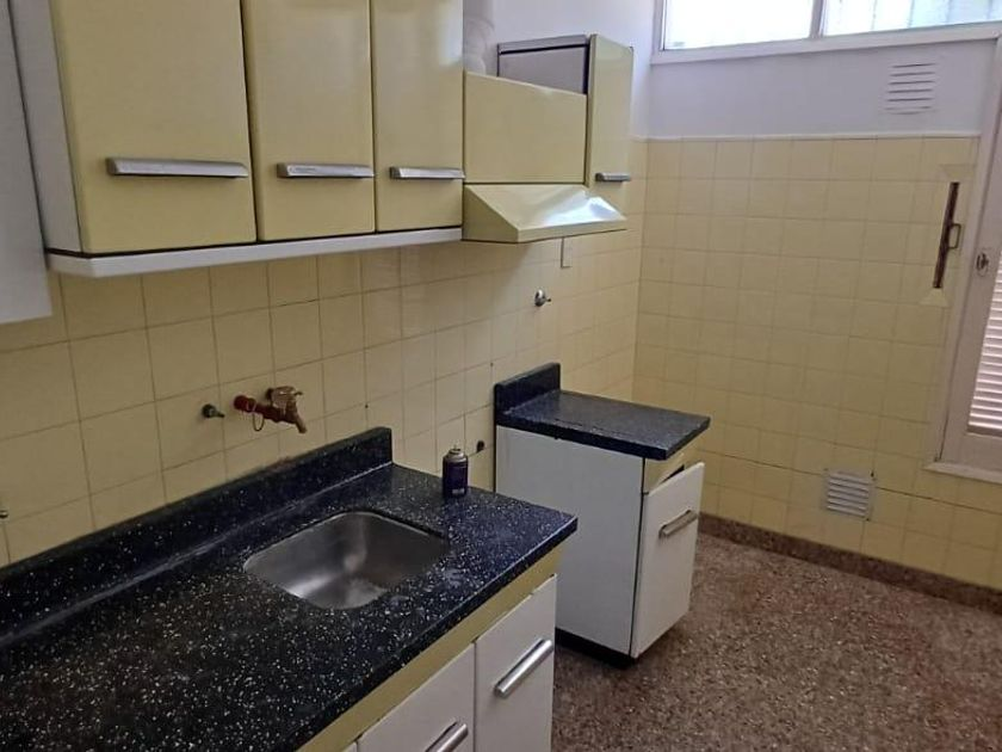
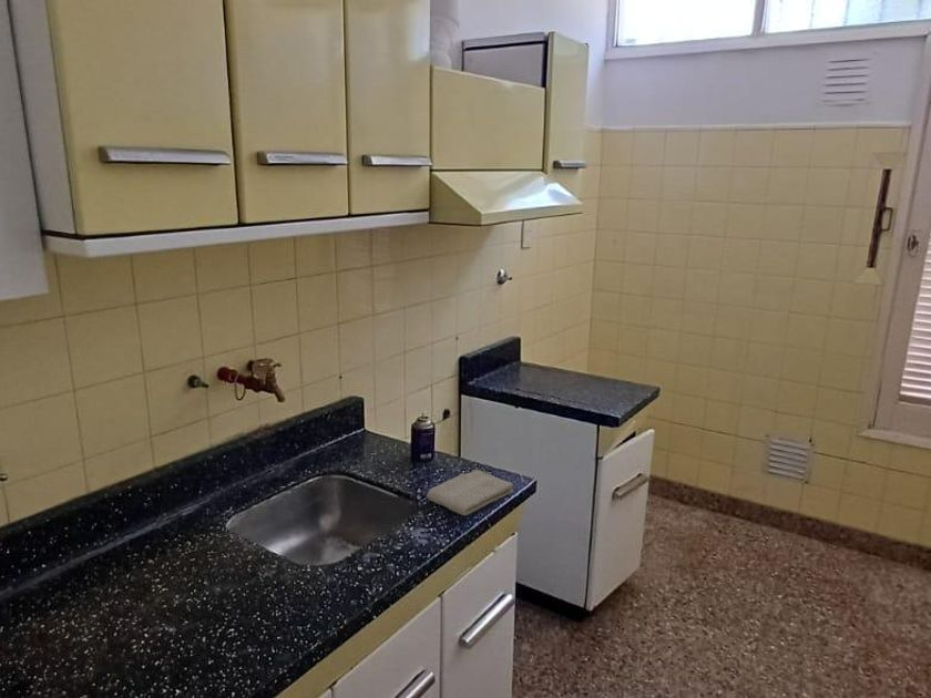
+ washcloth [426,469,514,516]
